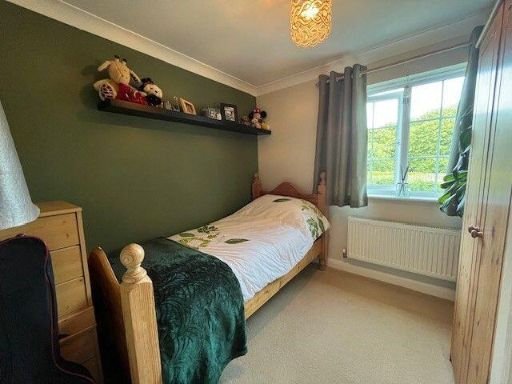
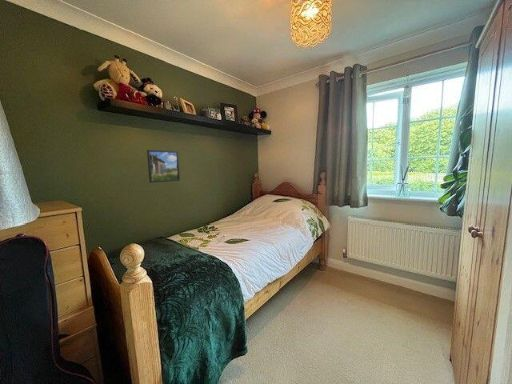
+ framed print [146,149,181,184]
